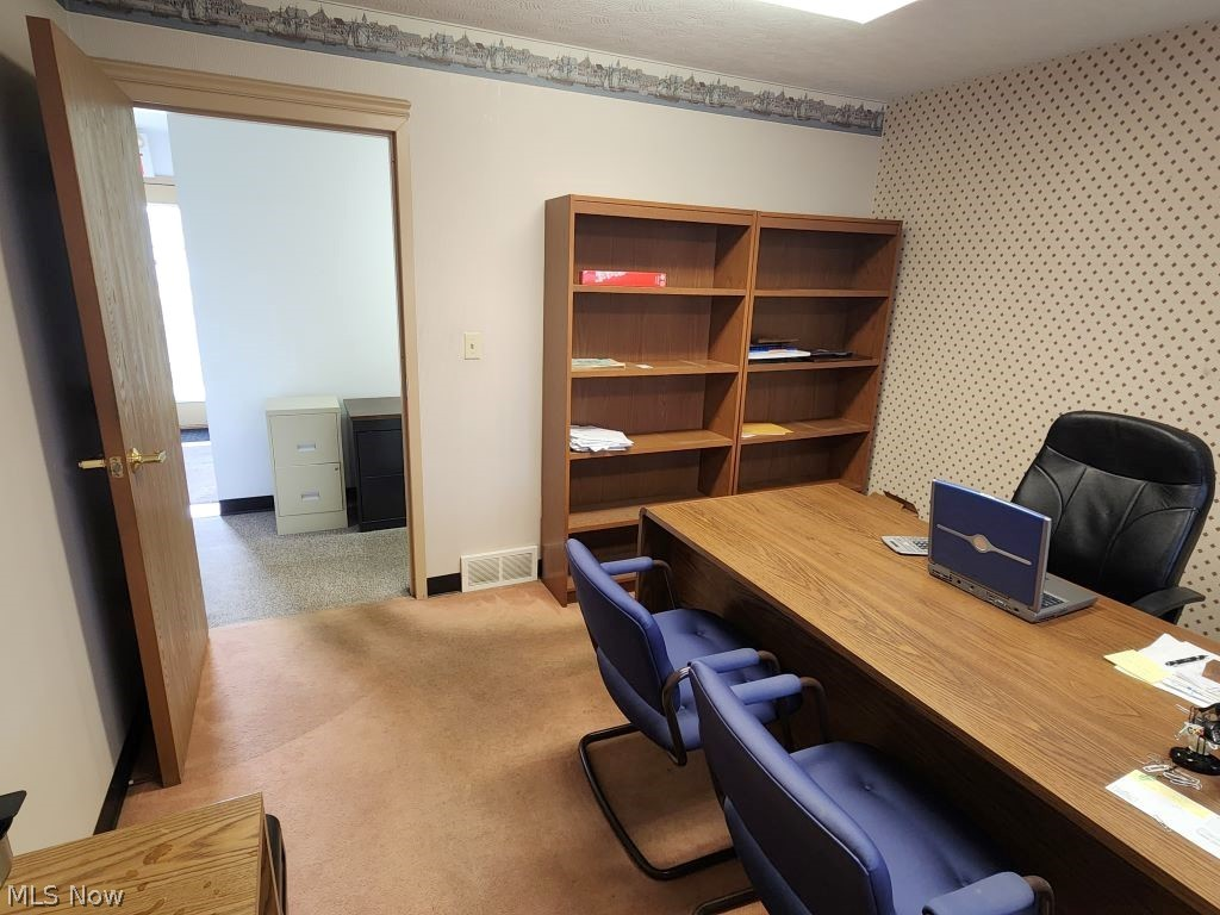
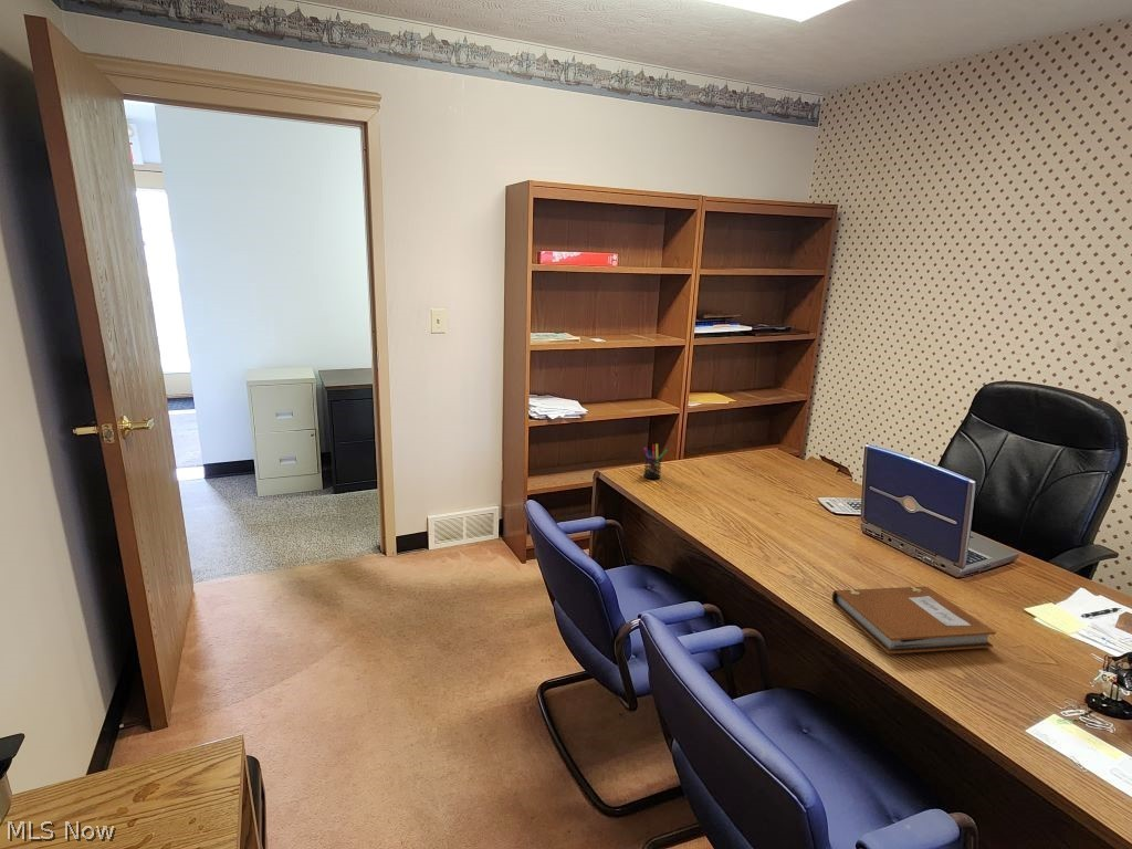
+ pen holder [642,443,669,480]
+ notebook [831,586,997,654]
